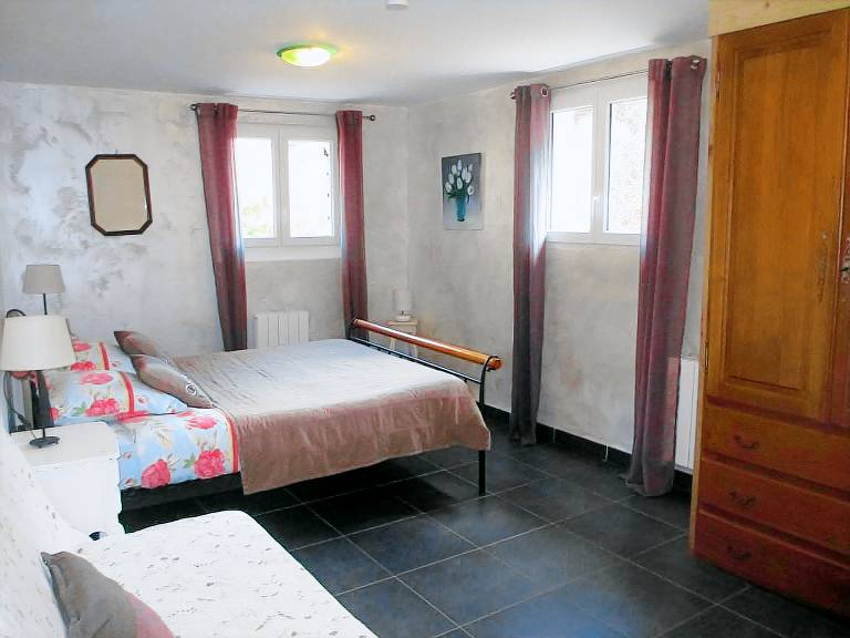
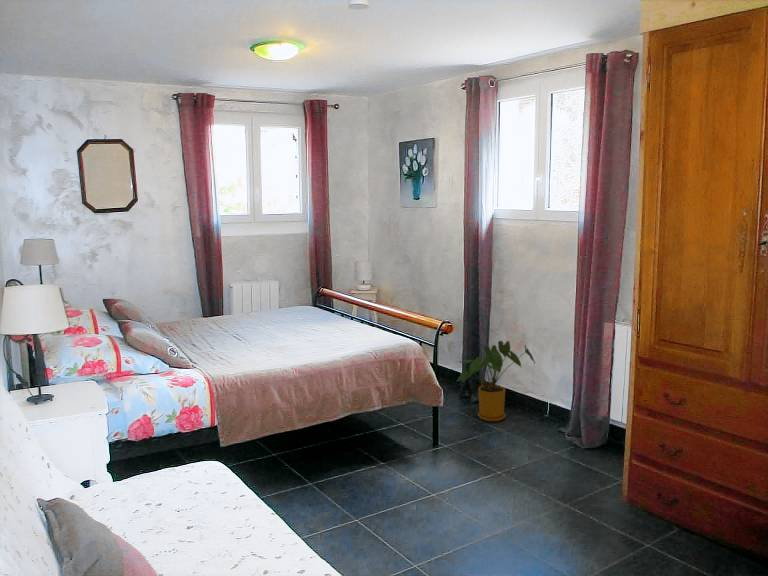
+ house plant [456,340,536,422]
